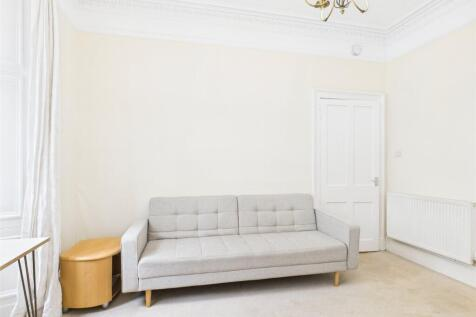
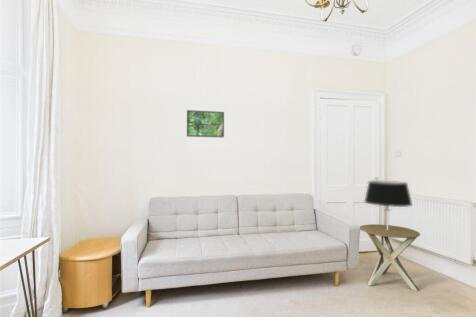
+ side table [359,223,421,292]
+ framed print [186,109,225,138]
+ table lamp [363,180,413,230]
